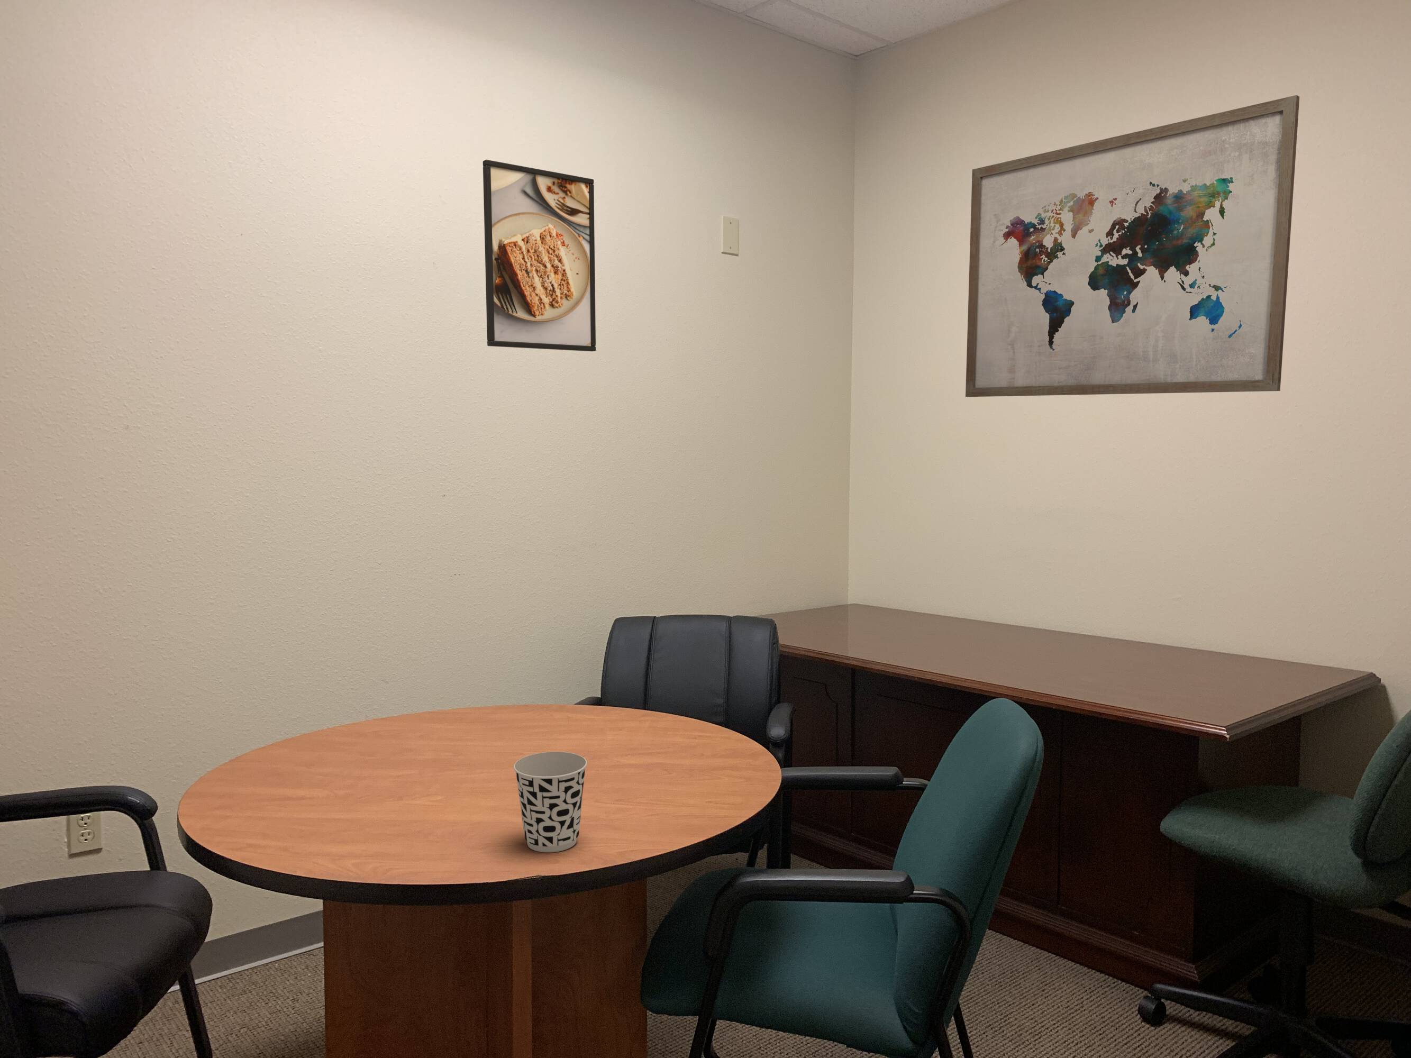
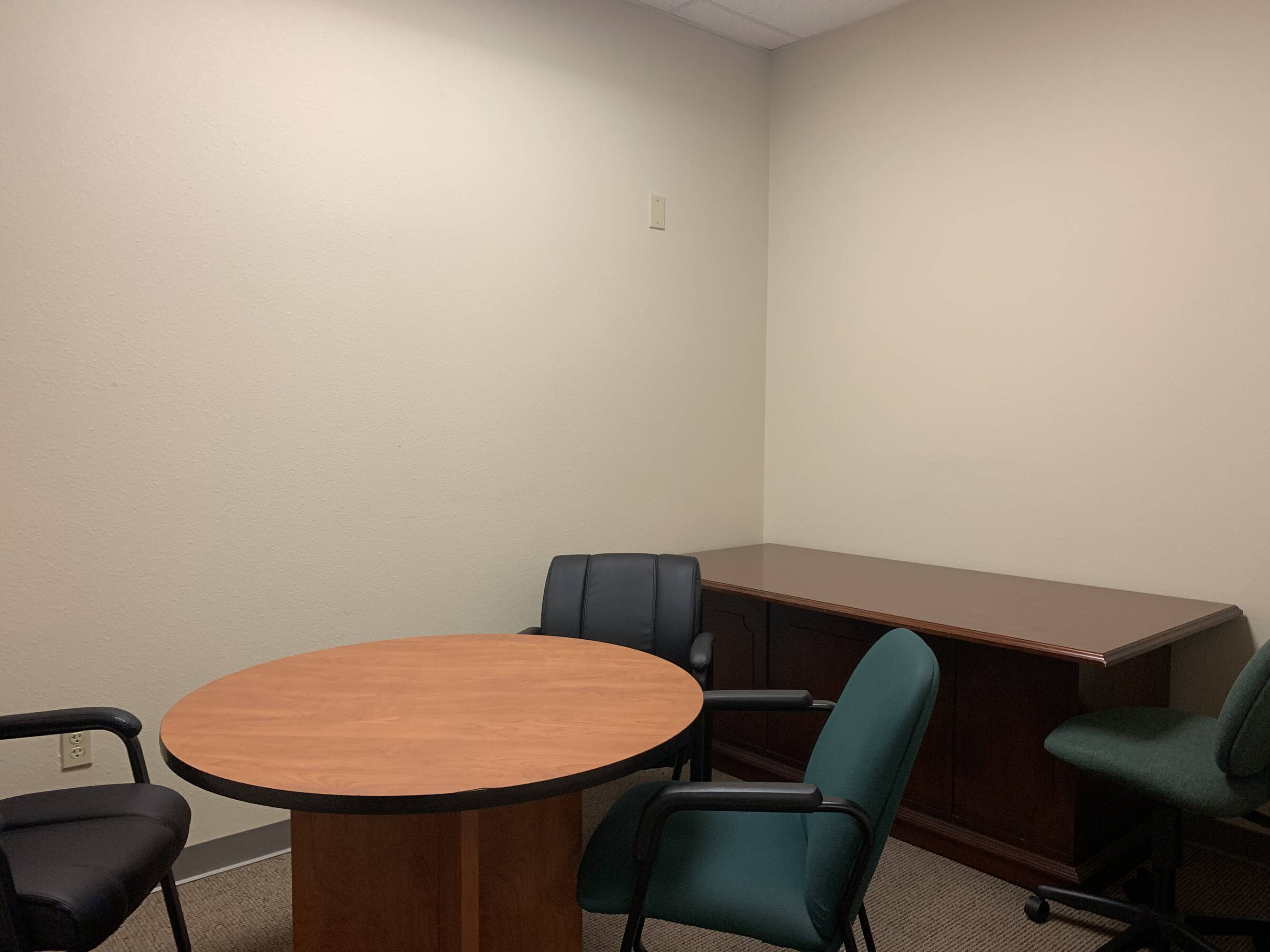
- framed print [482,159,597,352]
- cup [513,751,588,852]
- wall art [965,94,1300,397]
